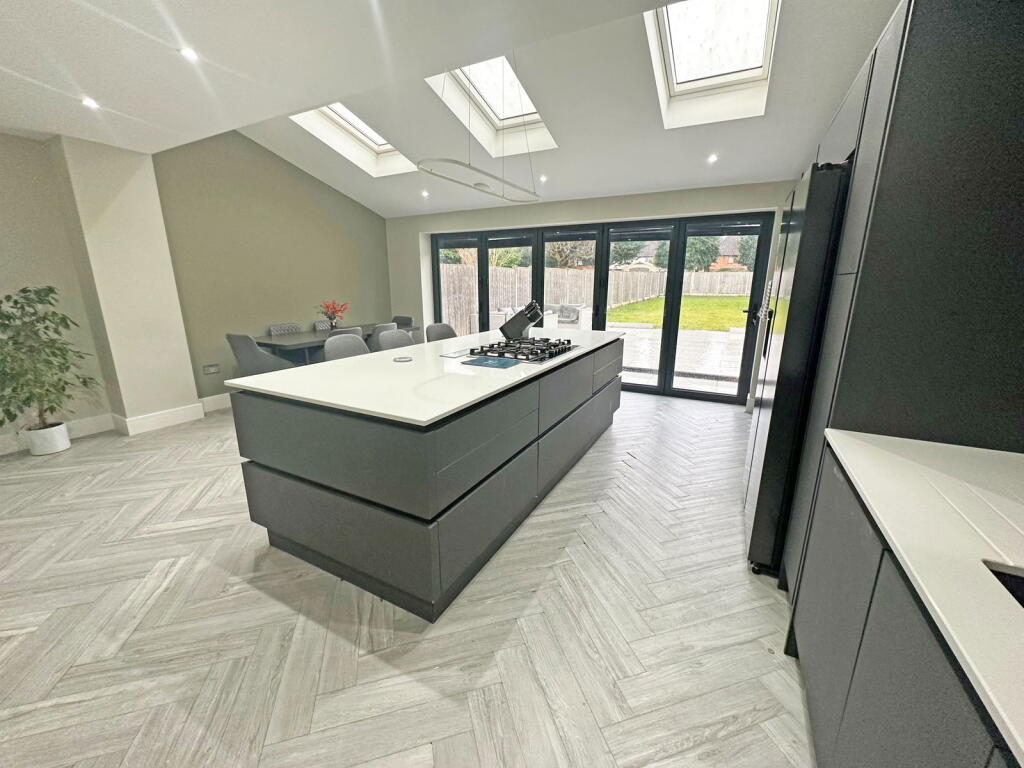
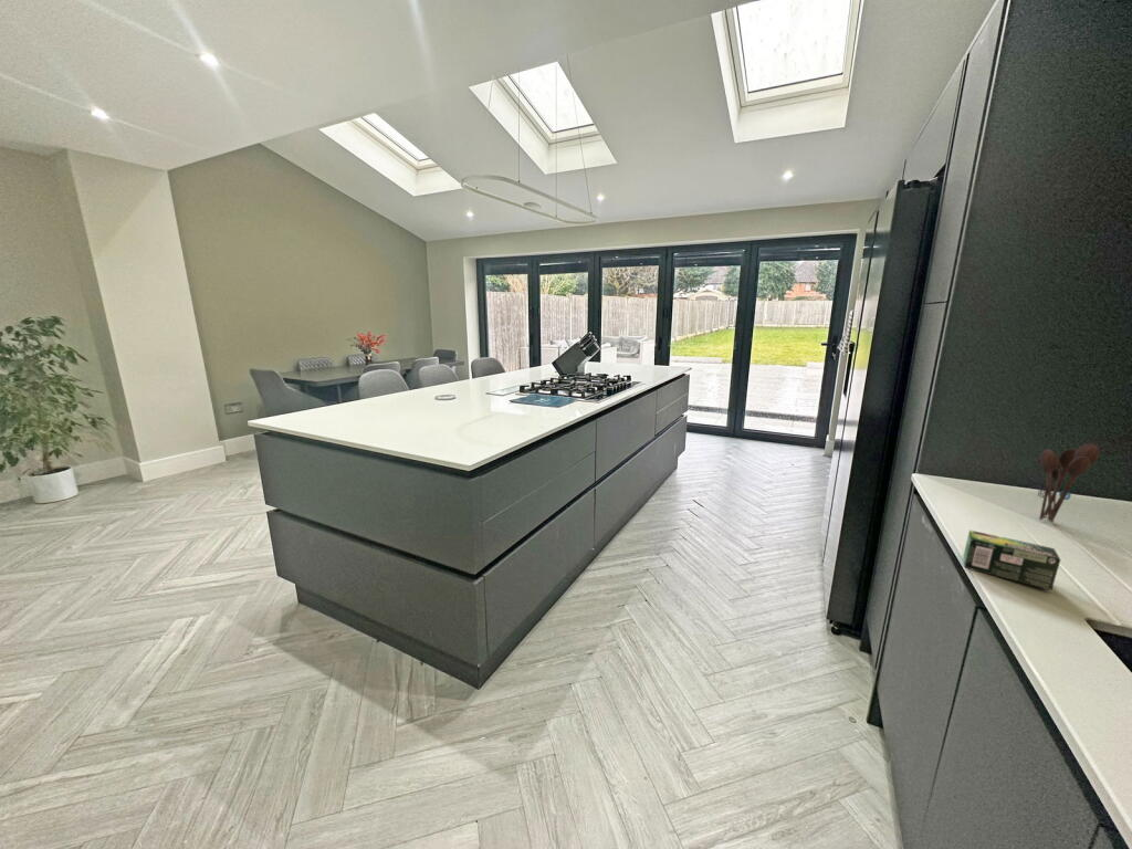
+ tea box [962,528,1061,591]
+ utensil holder [1036,442,1101,524]
